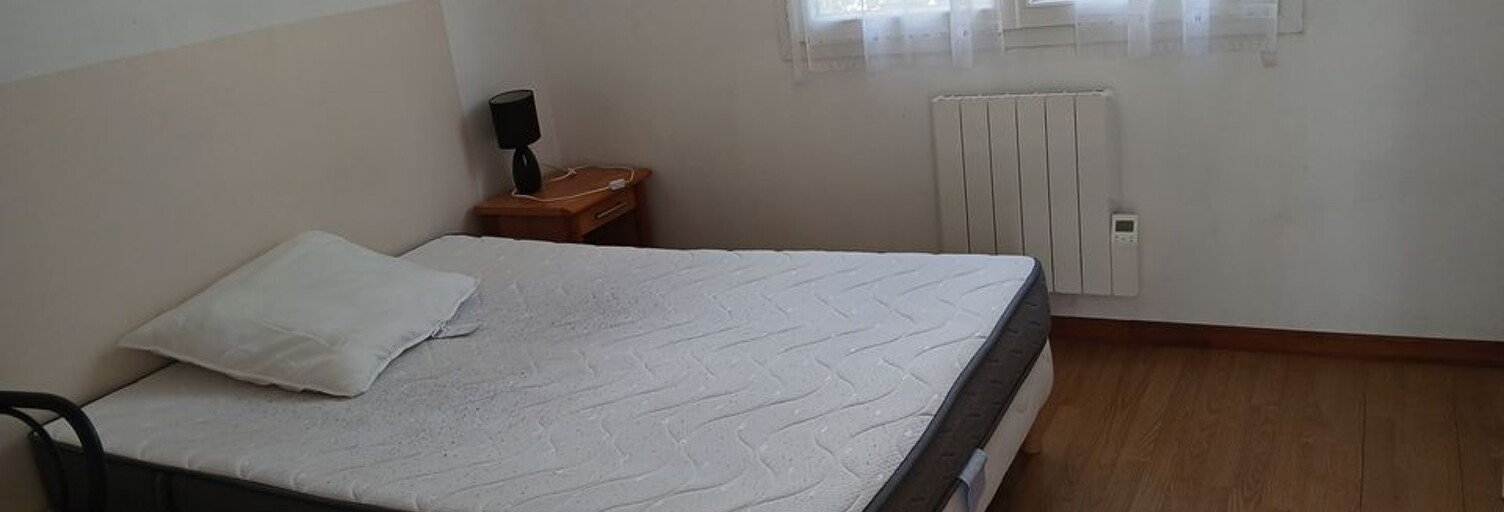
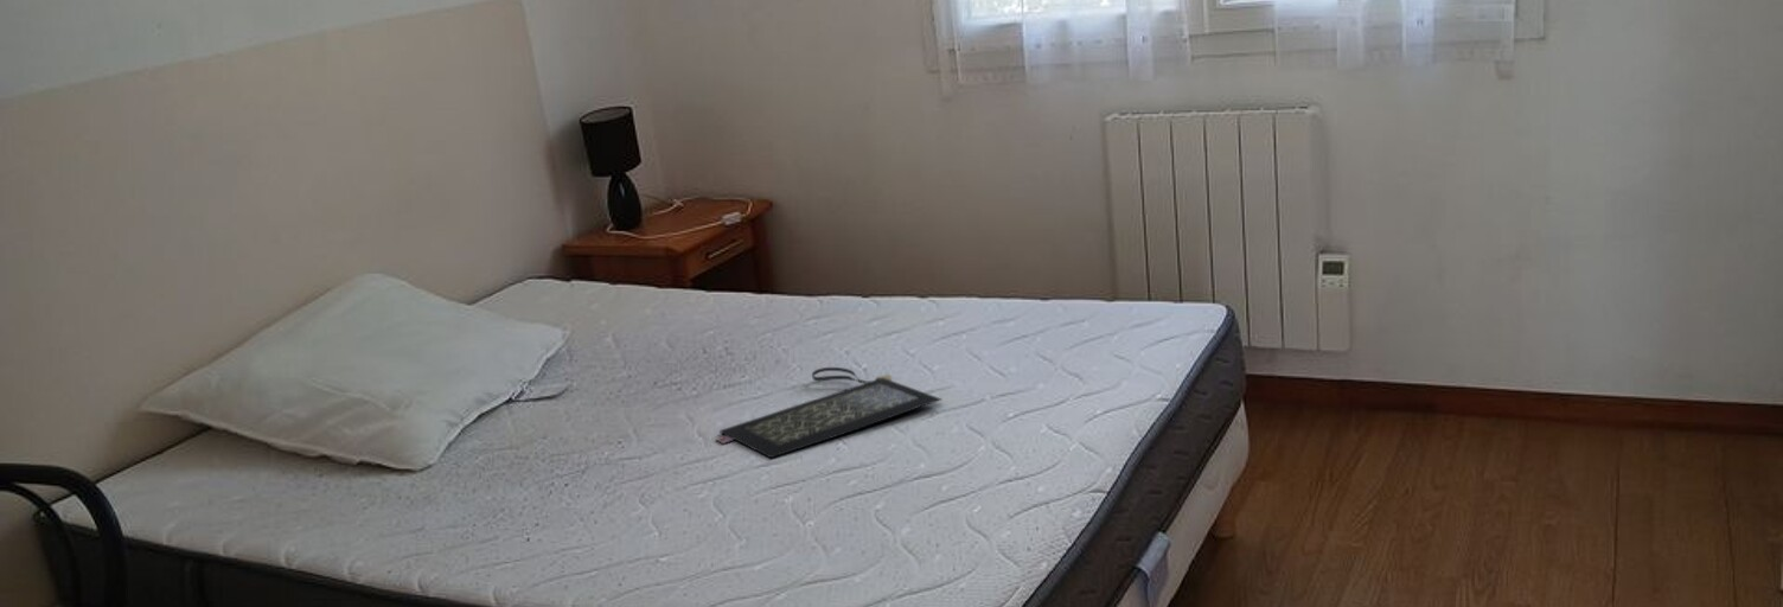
+ clutch bag [714,366,942,459]
